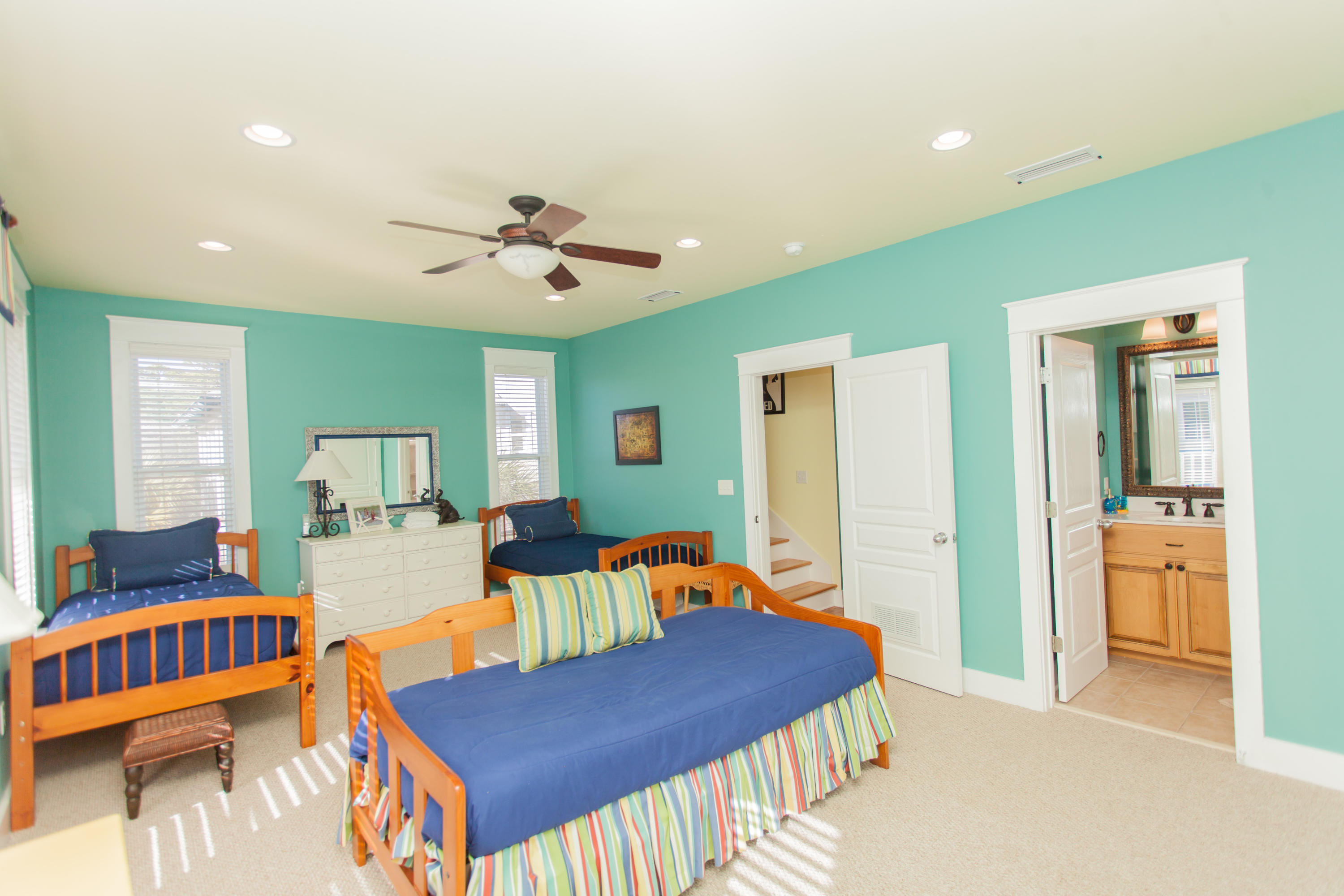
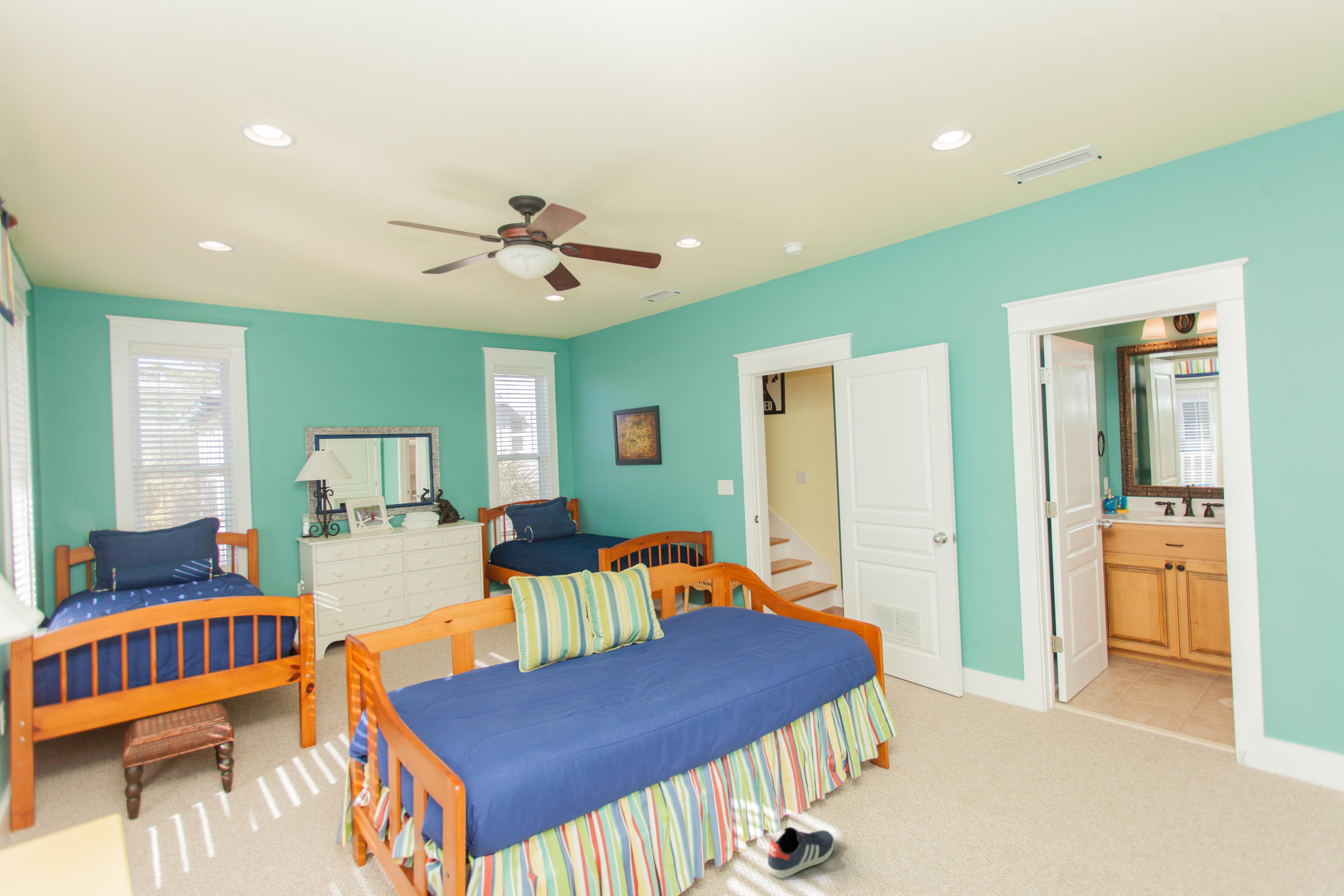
+ sneaker [767,827,835,879]
